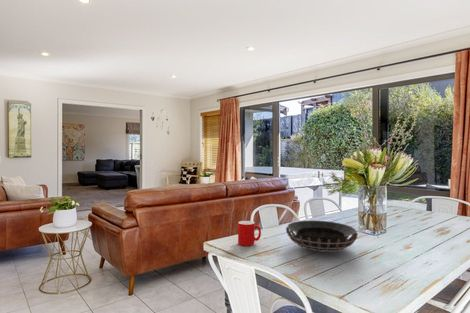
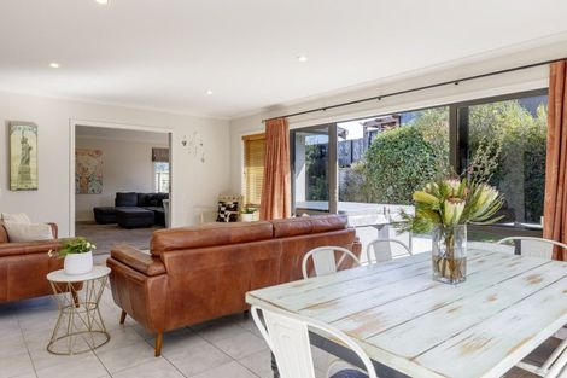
- decorative bowl [285,220,359,253]
- cup [237,220,262,247]
